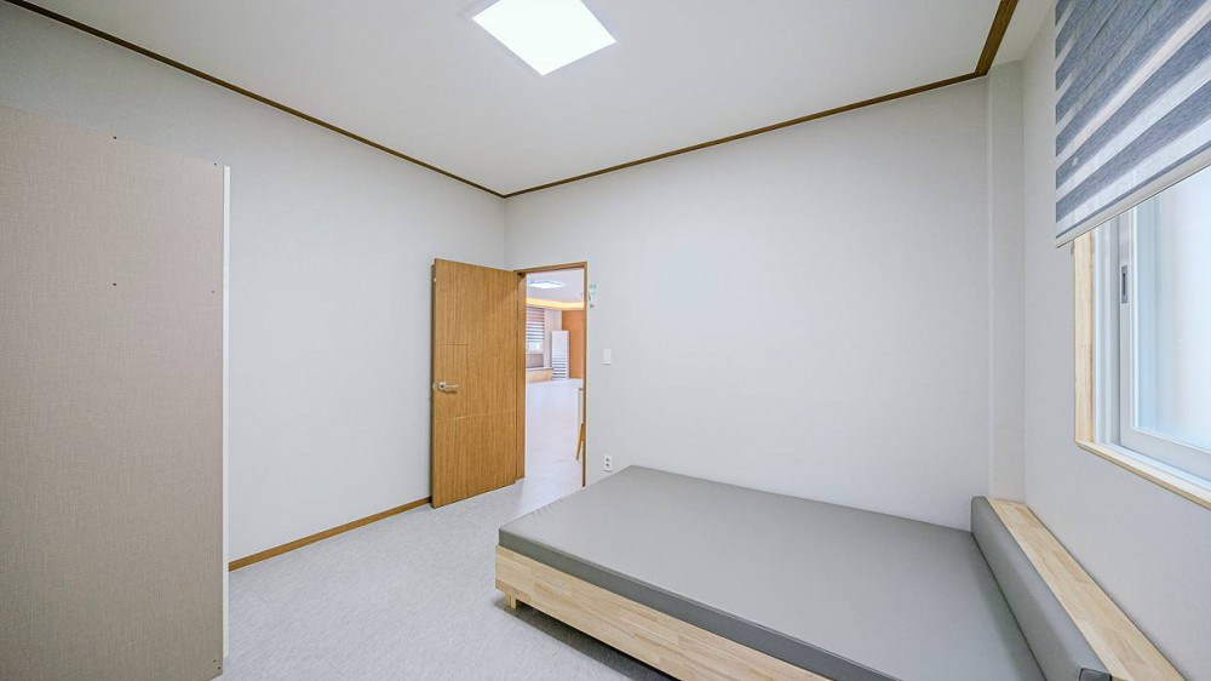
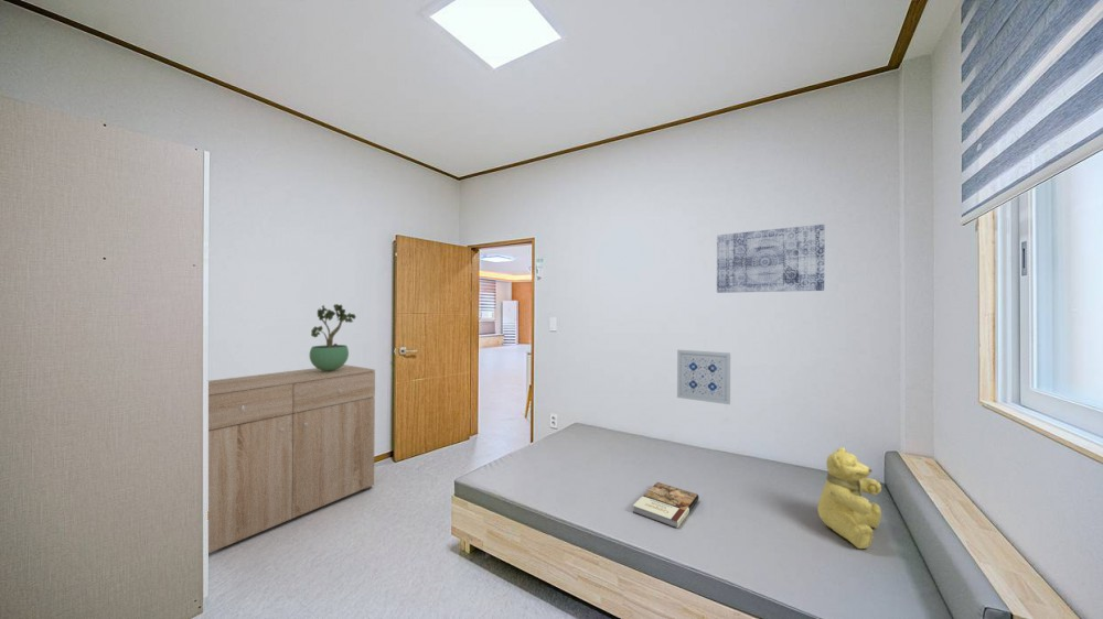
+ wall art [716,224,826,294]
+ potted plant [309,303,357,371]
+ book [632,481,699,530]
+ dresser [207,363,376,554]
+ wall art [676,349,731,405]
+ teddy bear [816,446,882,550]
